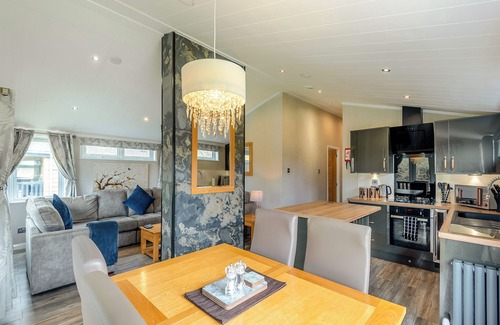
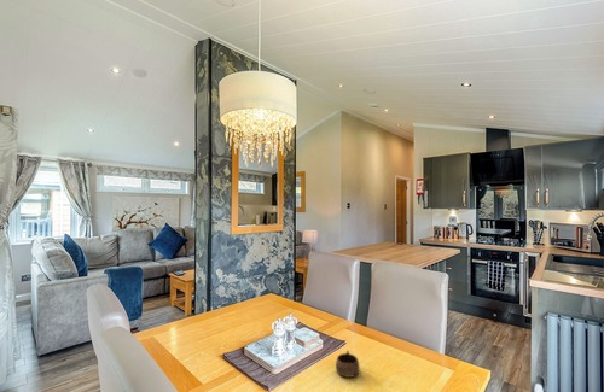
+ cup [335,350,360,379]
